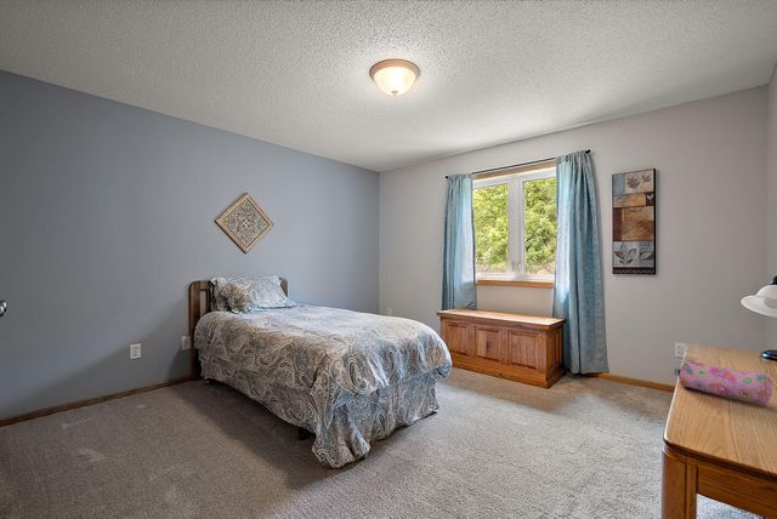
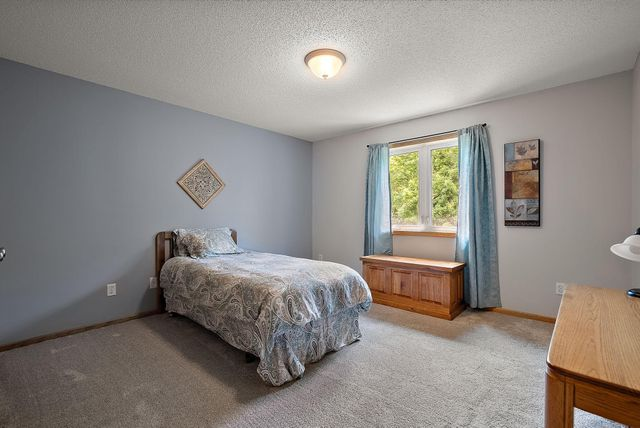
- pencil case [673,359,773,406]
